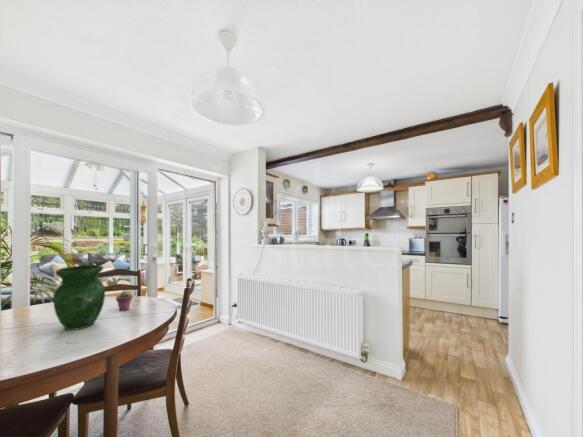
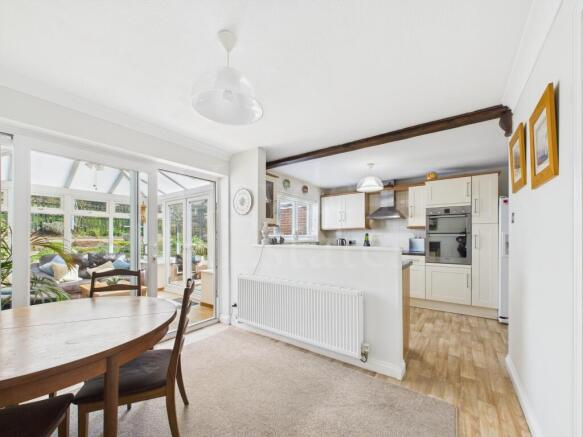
- potted succulent [115,290,134,312]
- vase [52,264,106,331]
